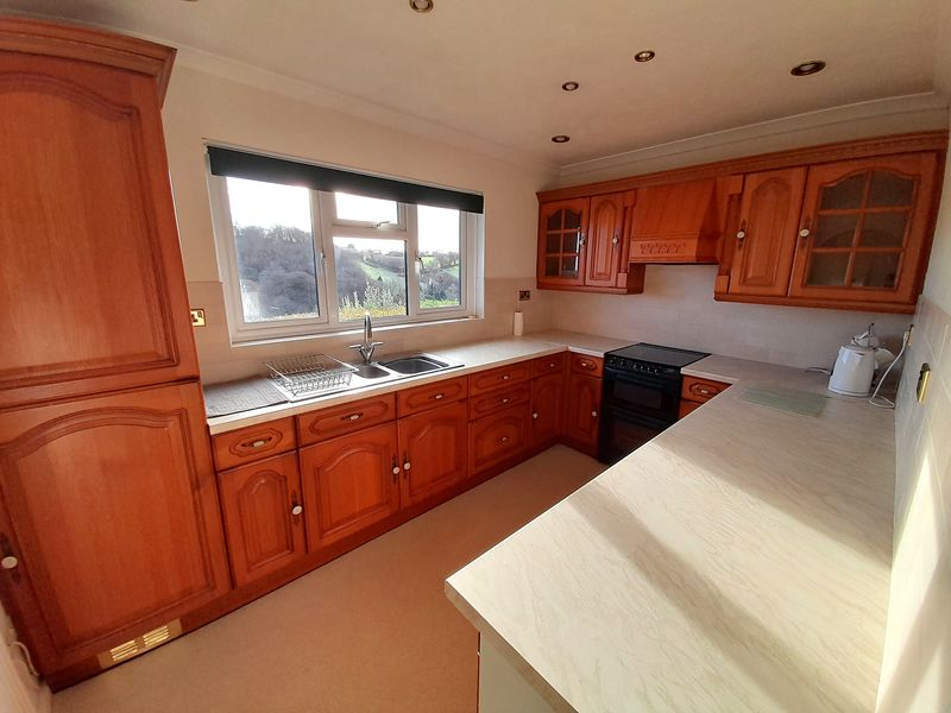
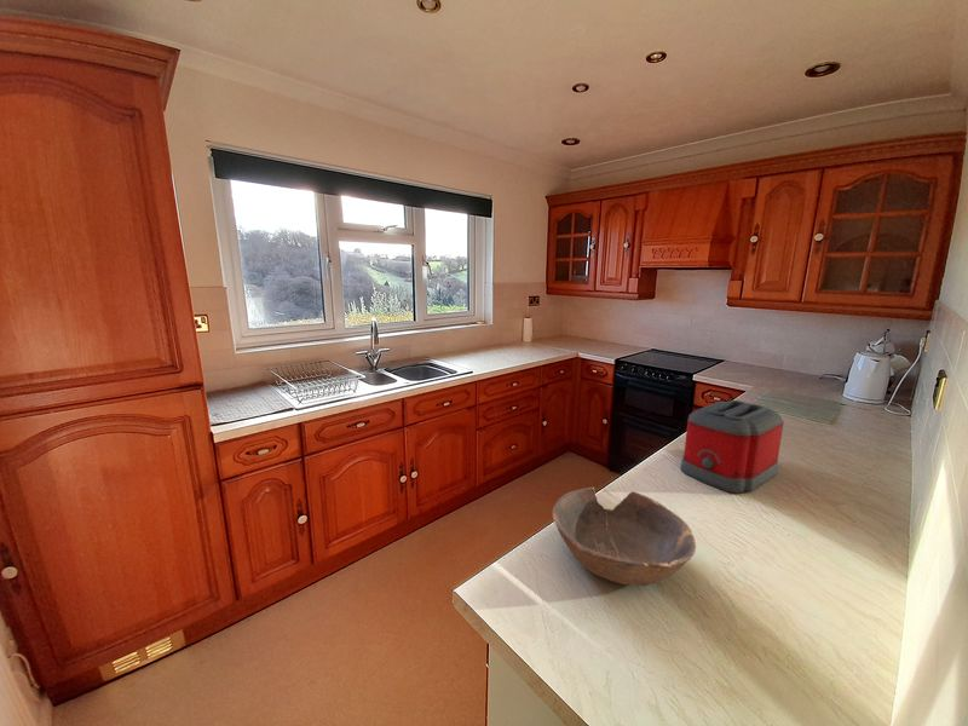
+ toaster [679,399,785,495]
+ bowl [552,486,697,587]
